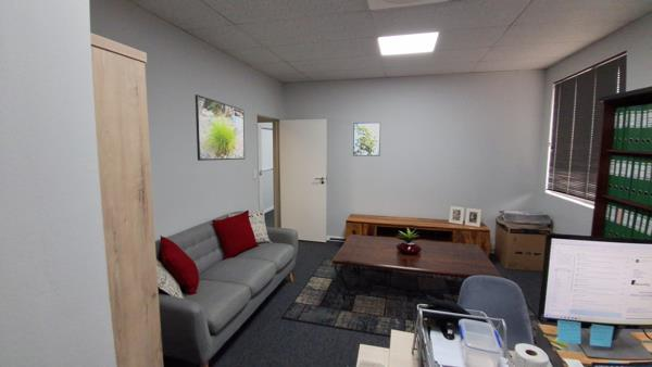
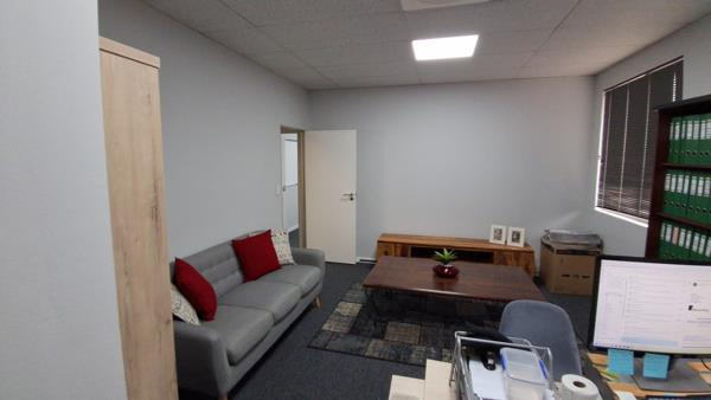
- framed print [352,122,381,157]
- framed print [195,93,246,162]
